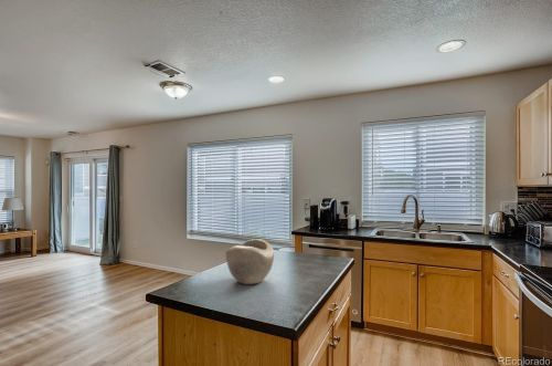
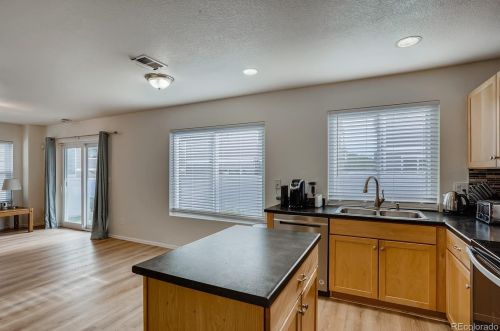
- decorative bowl [225,238,275,285]
